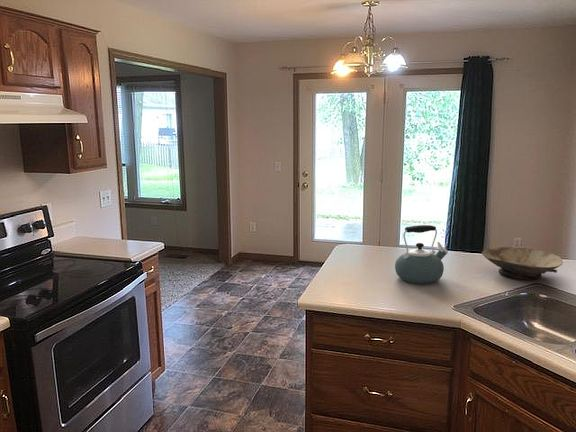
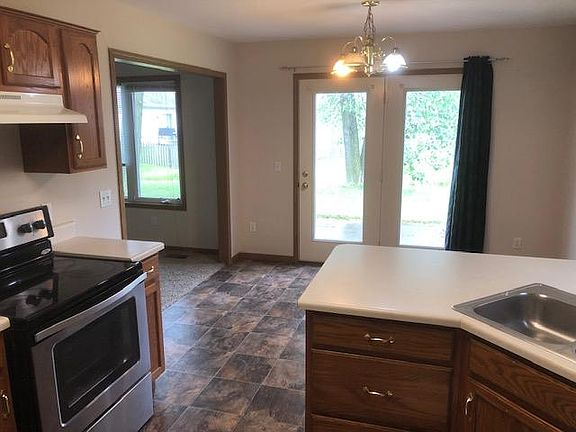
- kettle [394,224,449,285]
- bowl [481,246,564,281]
